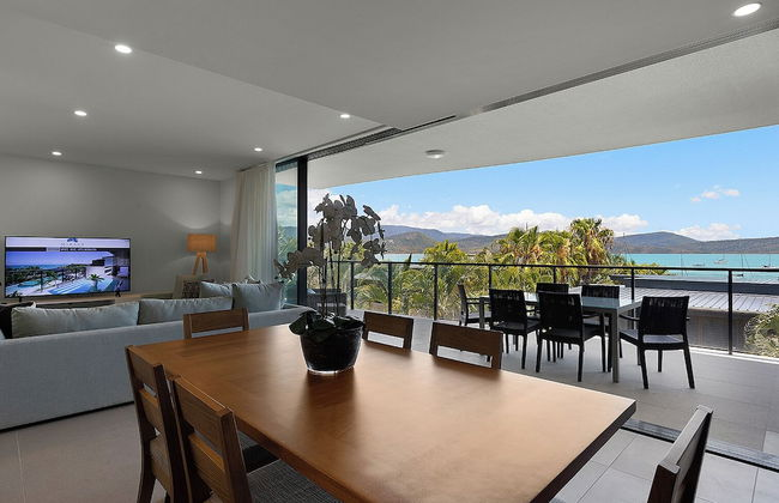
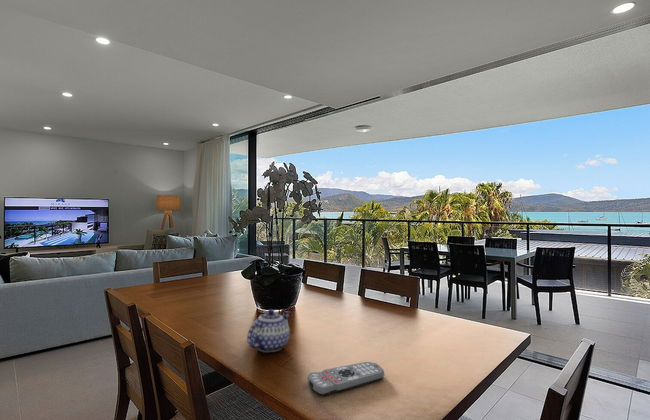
+ teapot [246,308,291,354]
+ remote control [306,361,385,397]
